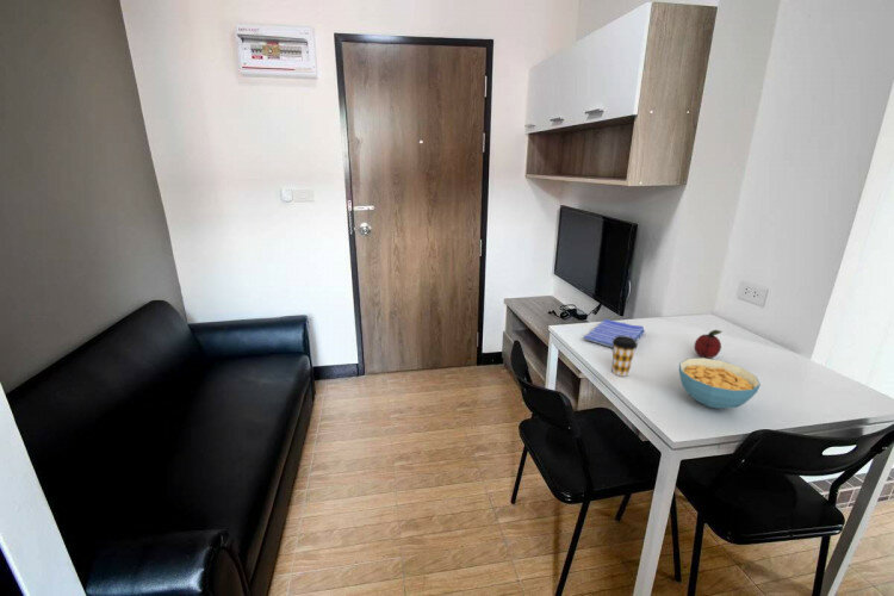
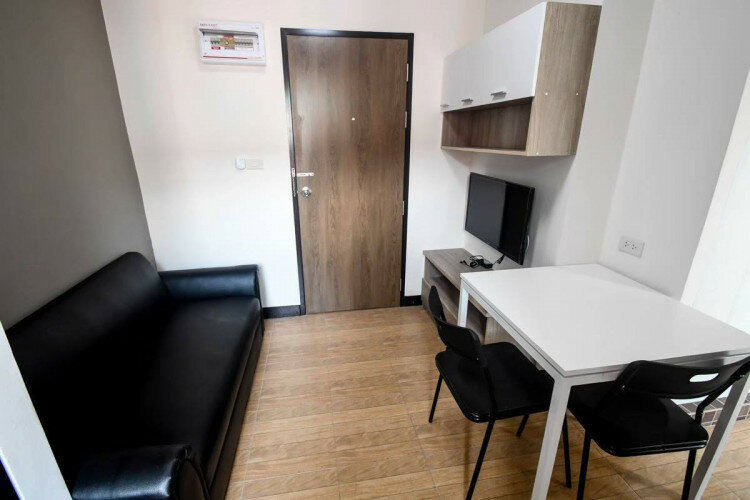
- coffee cup [611,336,639,378]
- fruit [694,329,724,359]
- dish towel [583,318,646,348]
- cereal bowl [678,356,762,410]
